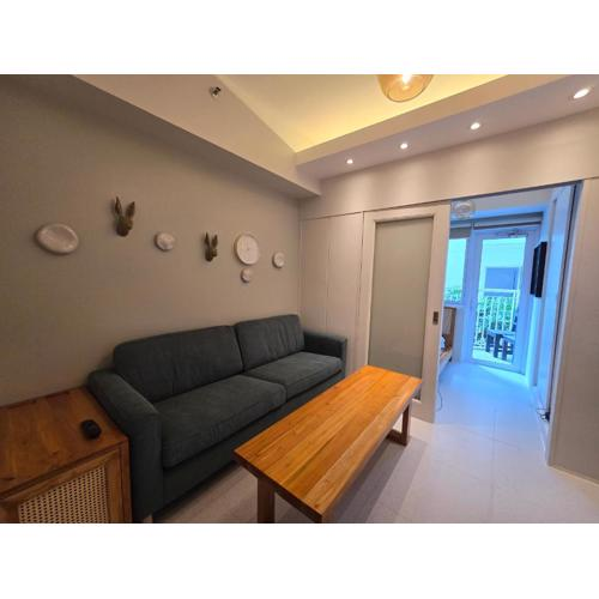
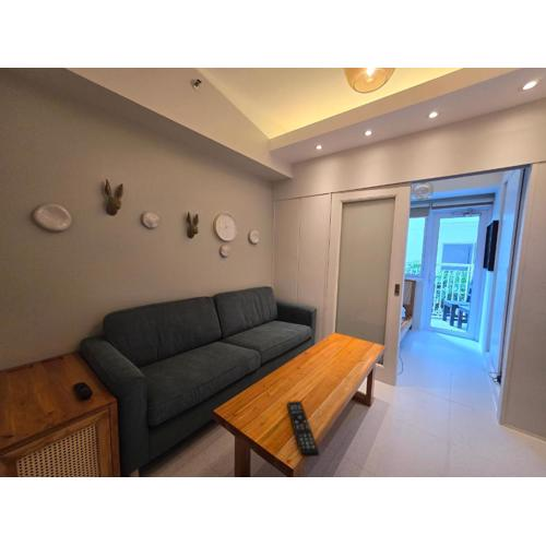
+ remote control [286,400,320,459]
